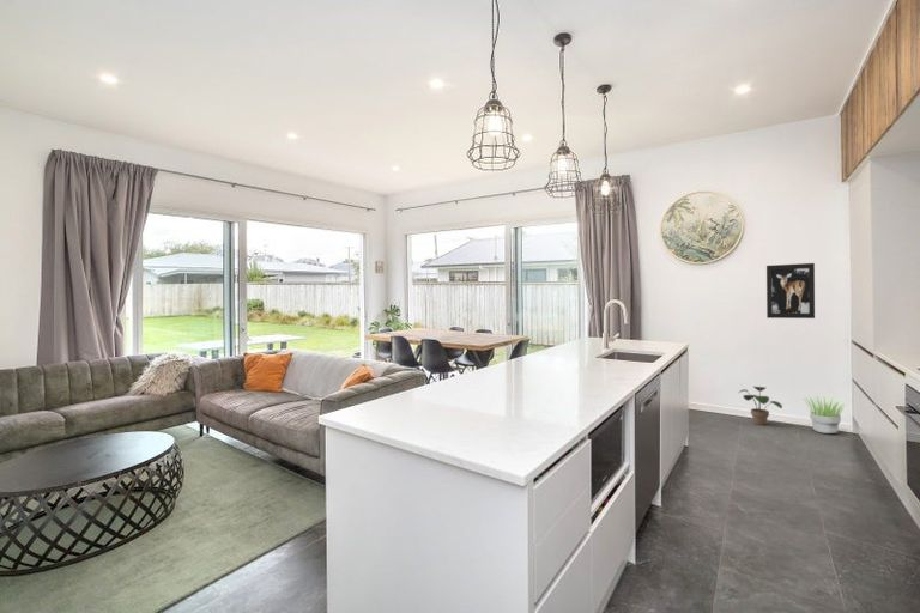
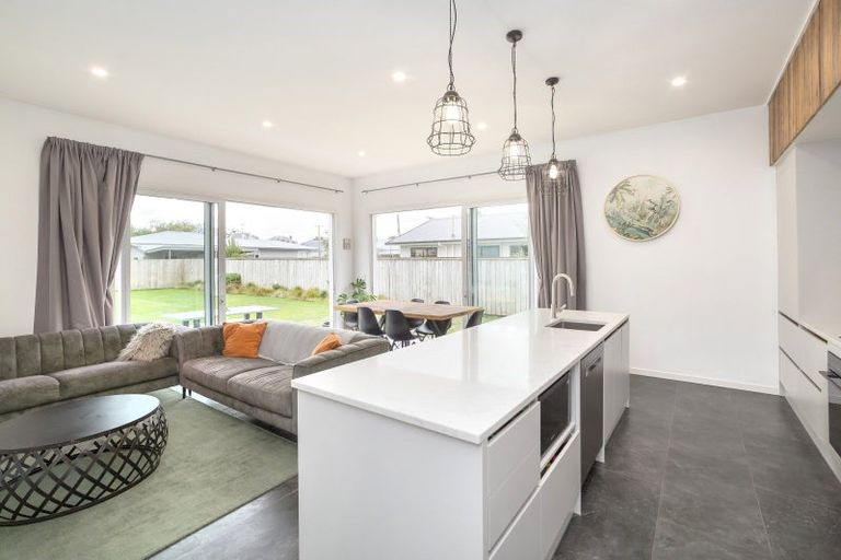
- wall art [765,262,816,320]
- potted plant [804,395,848,435]
- potted plant [737,386,783,426]
